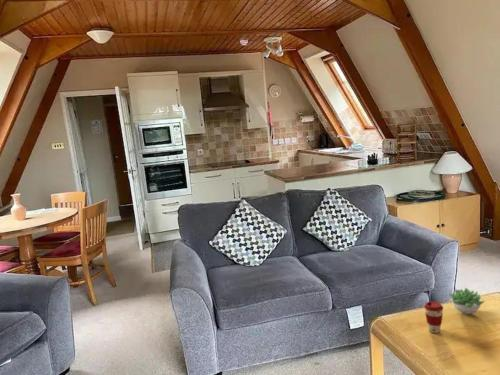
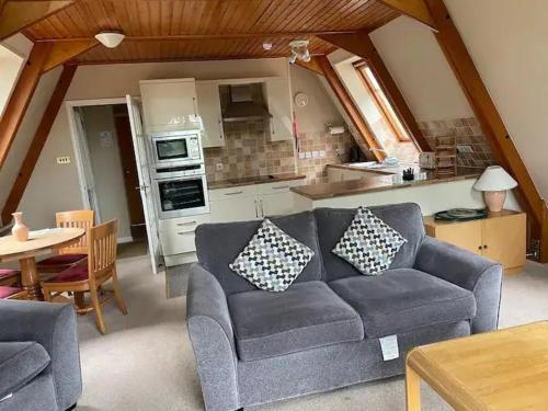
- succulent plant [448,287,486,315]
- coffee cup [423,301,444,334]
